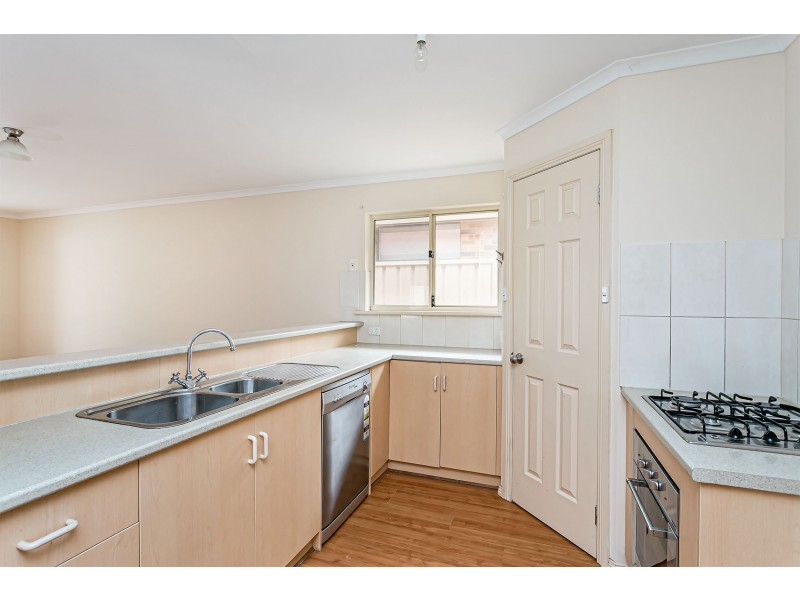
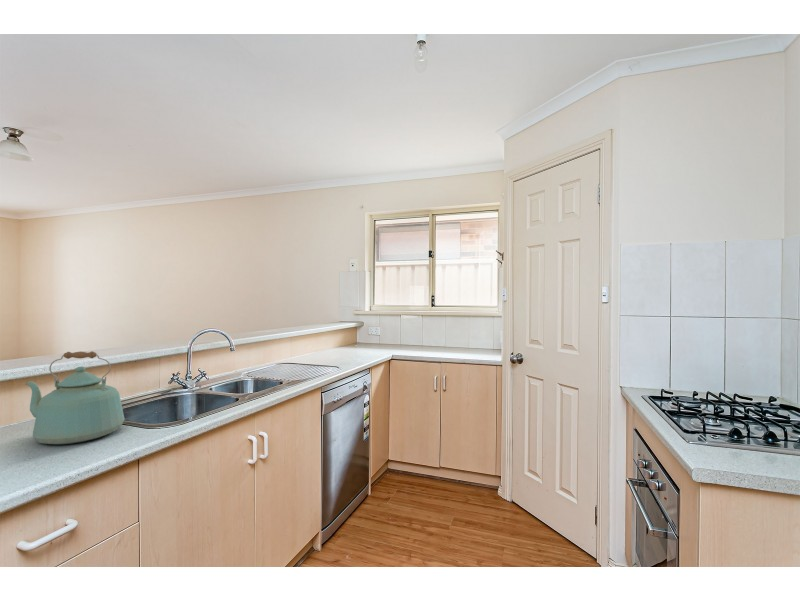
+ kettle [24,350,125,446]
